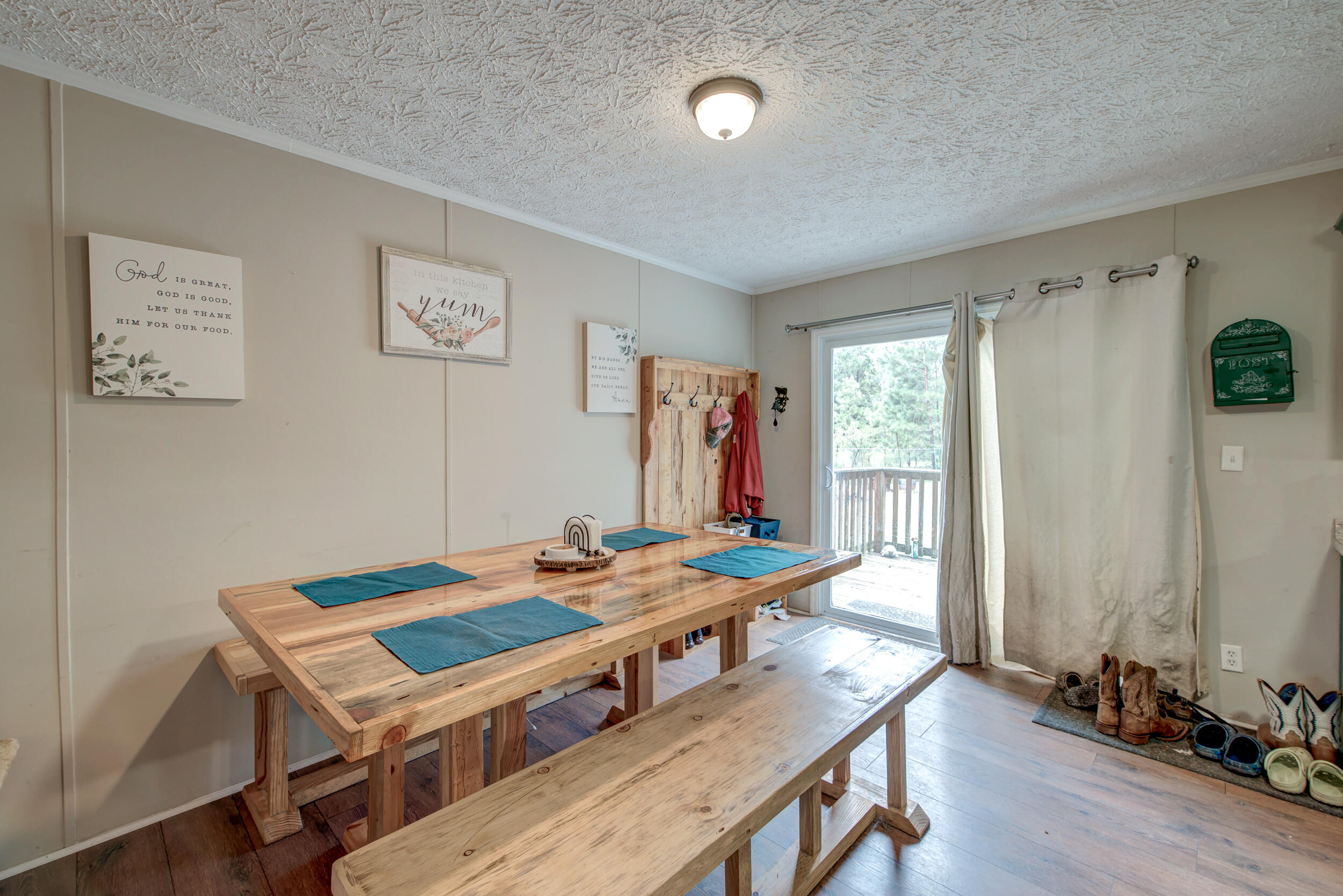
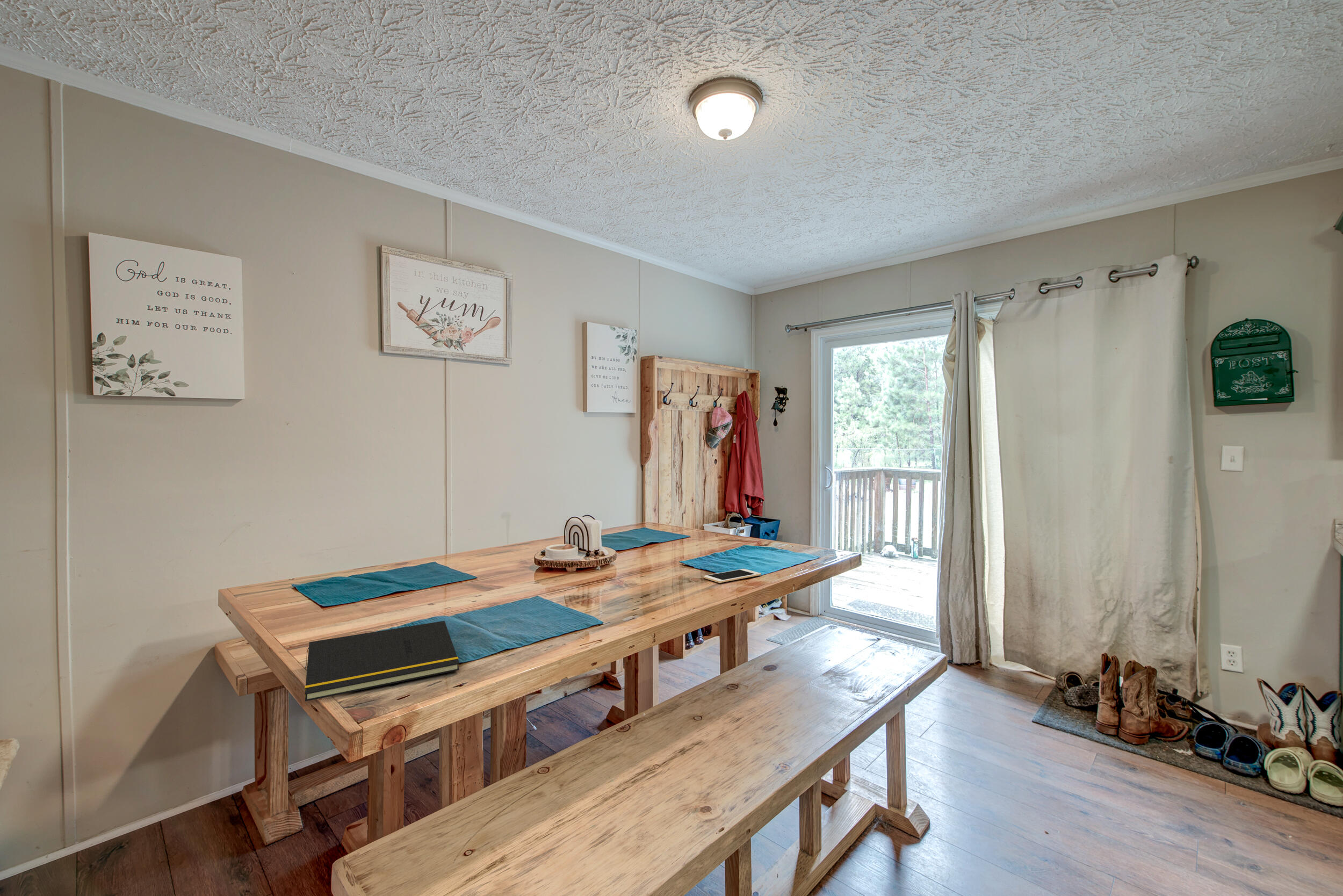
+ notepad [305,620,460,702]
+ cell phone [703,568,761,583]
